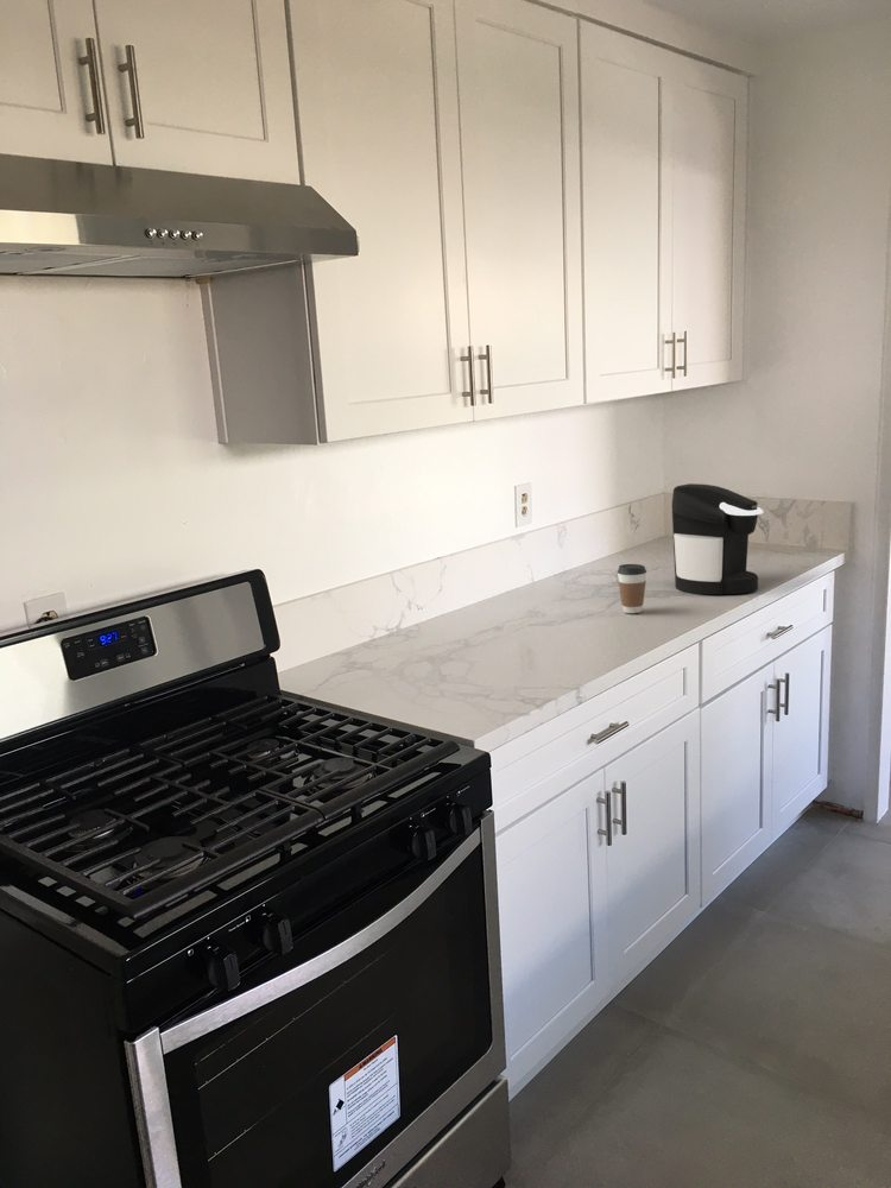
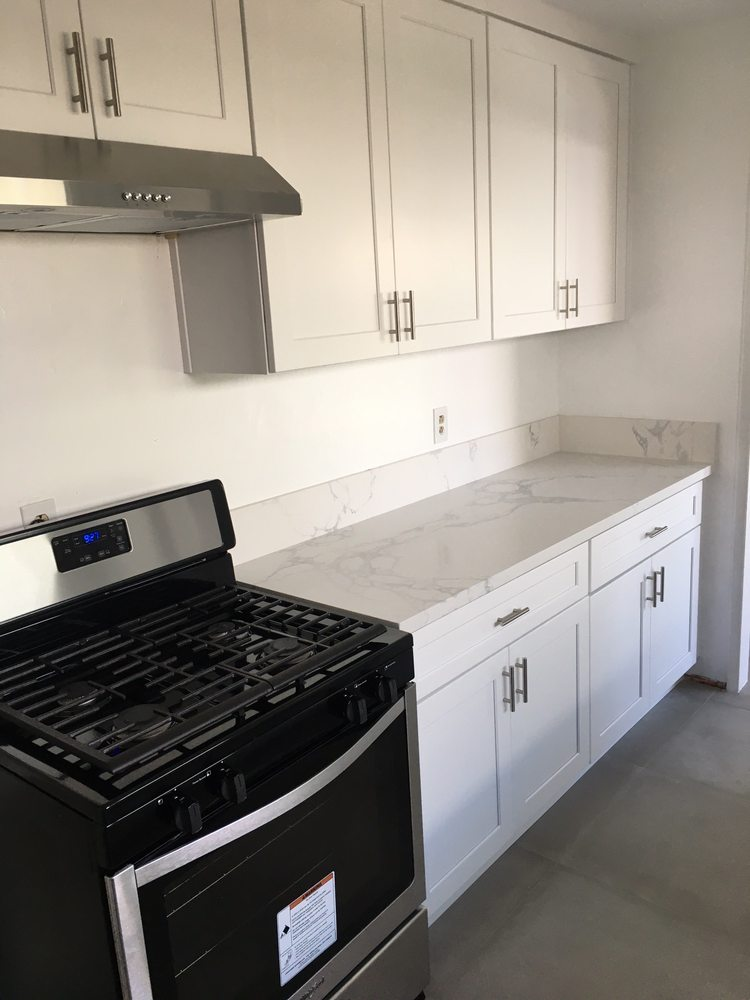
- coffee maker [671,482,764,595]
- coffee cup [617,563,647,614]
